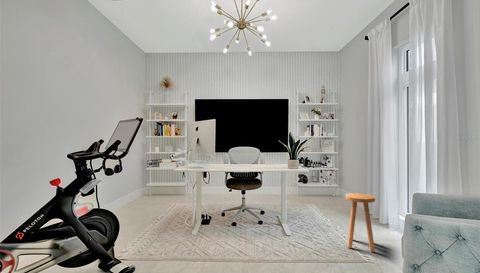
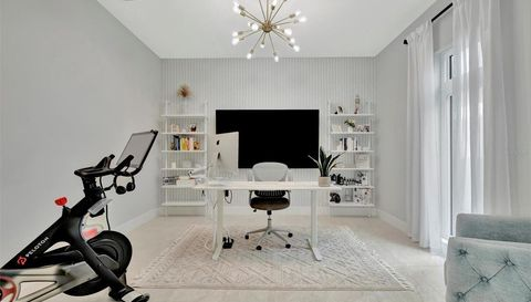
- stool [345,192,376,253]
